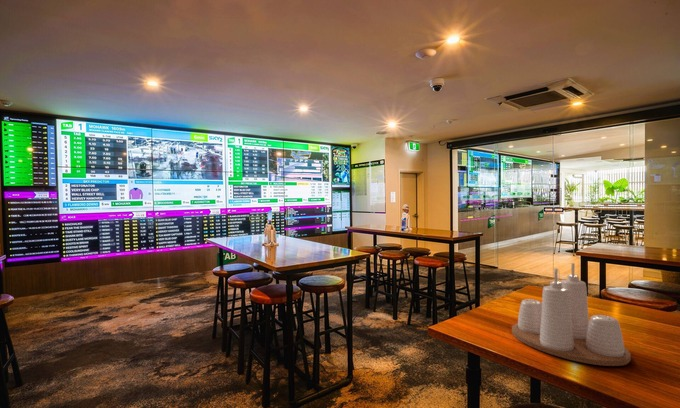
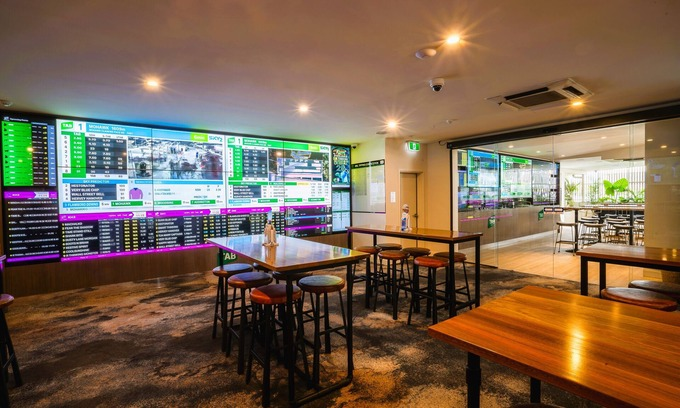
- condiment set [511,262,632,367]
